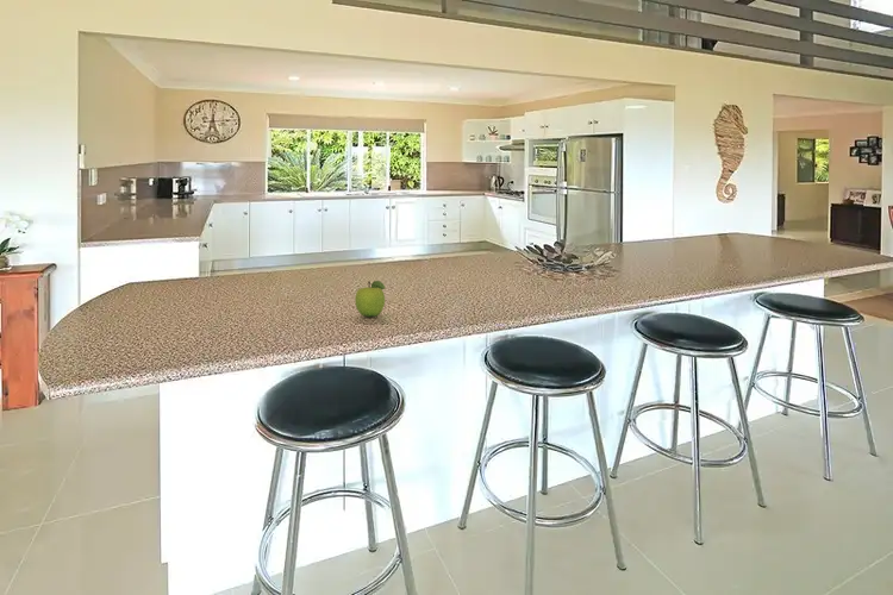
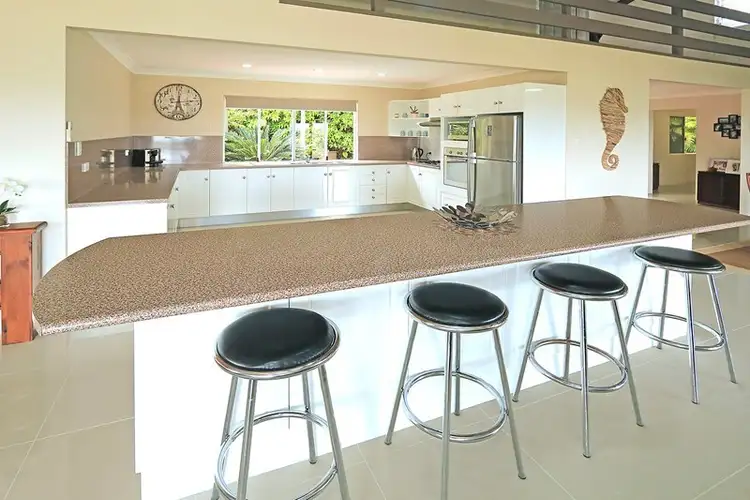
- fruit [354,280,386,318]
